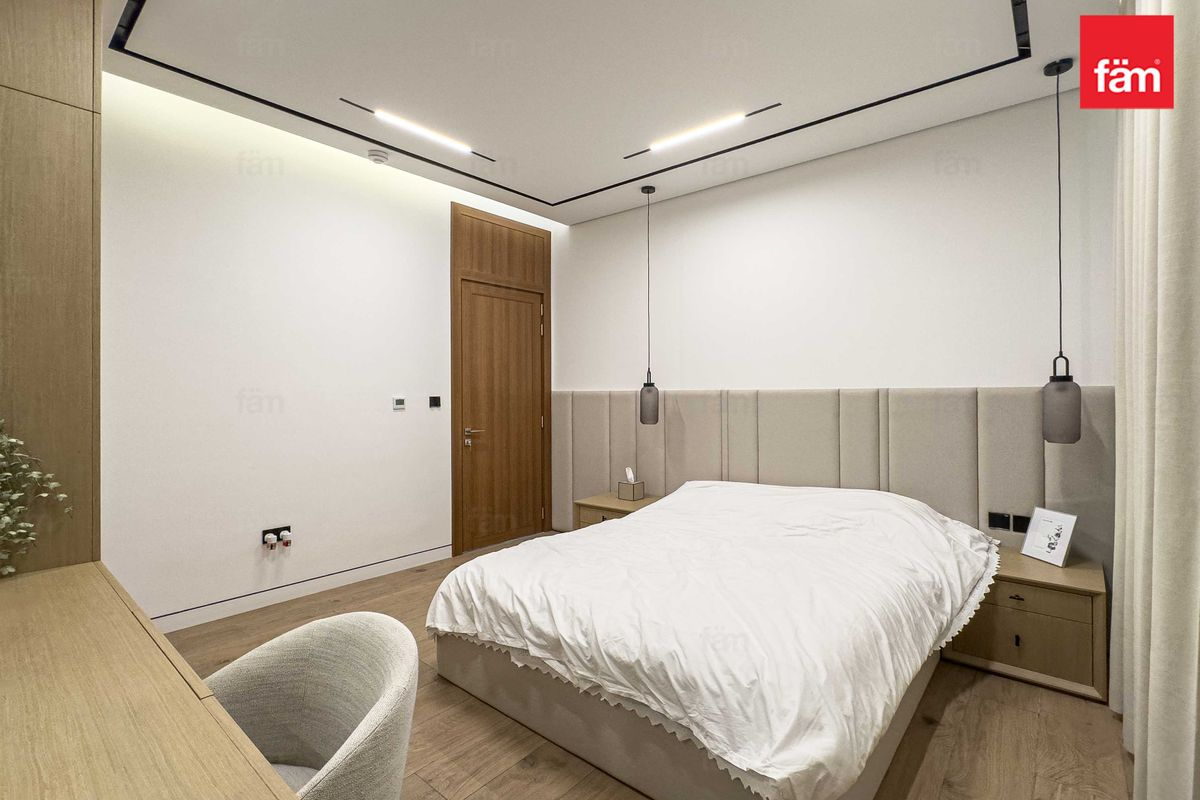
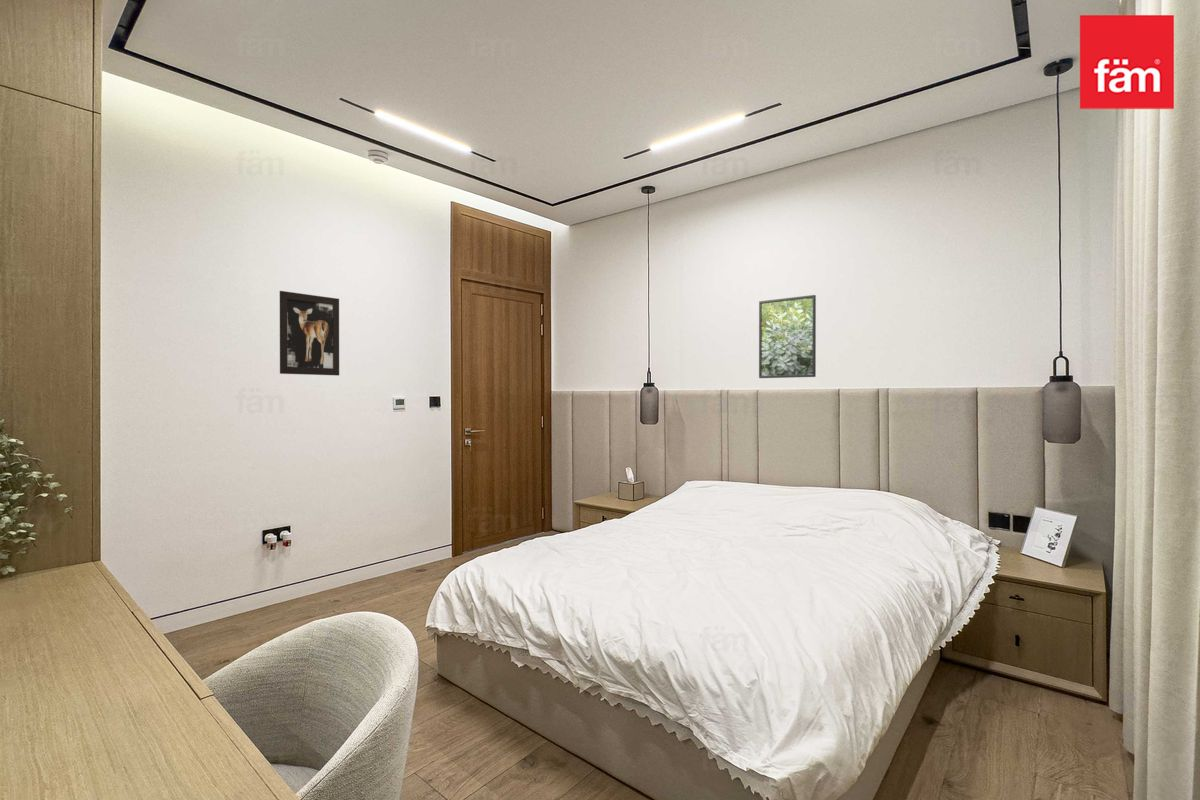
+ wall art [279,290,340,376]
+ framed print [758,294,817,379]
